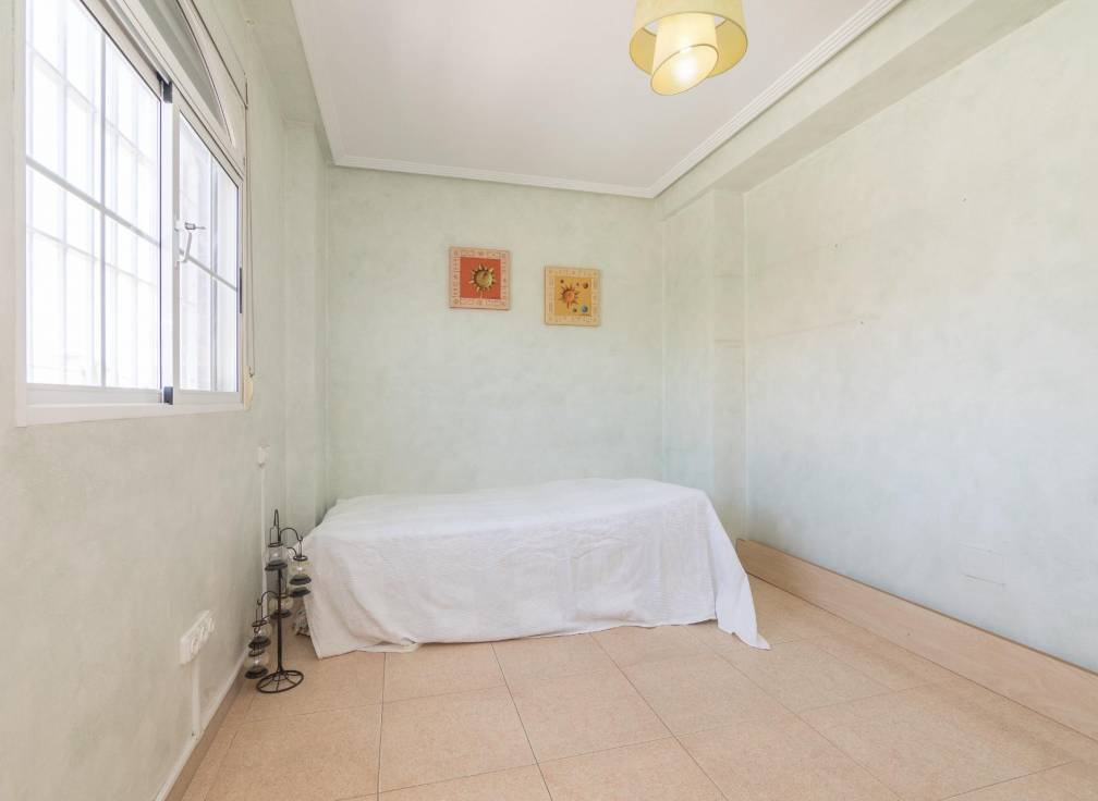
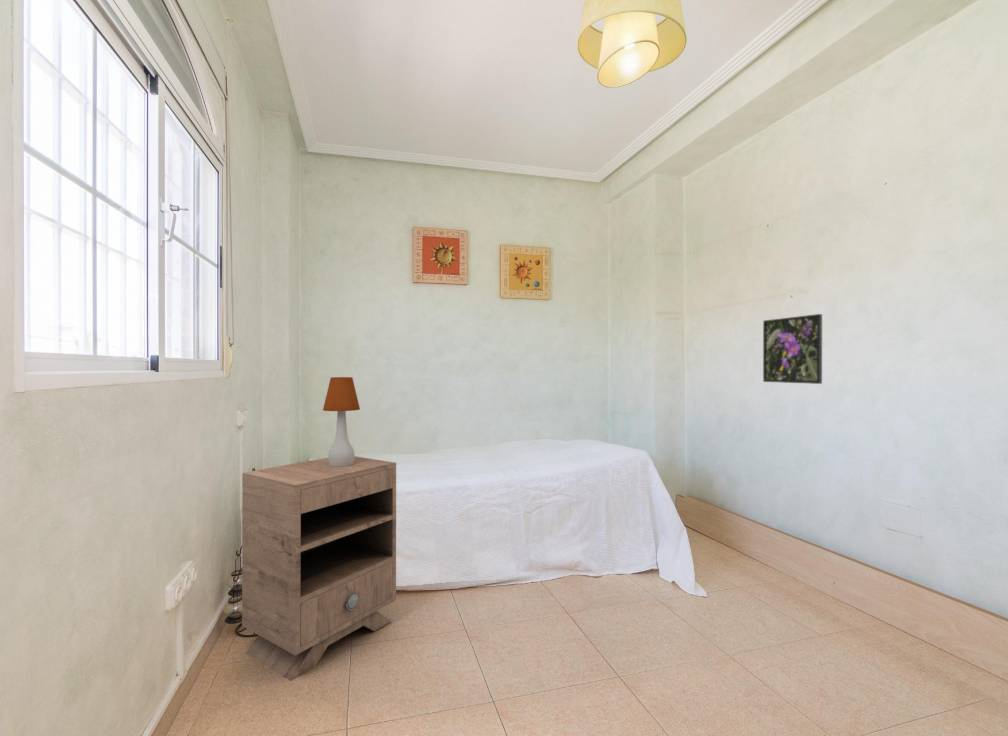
+ table lamp [322,376,361,467]
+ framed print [762,313,823,385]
+ nightstand [241,455,397,682]
